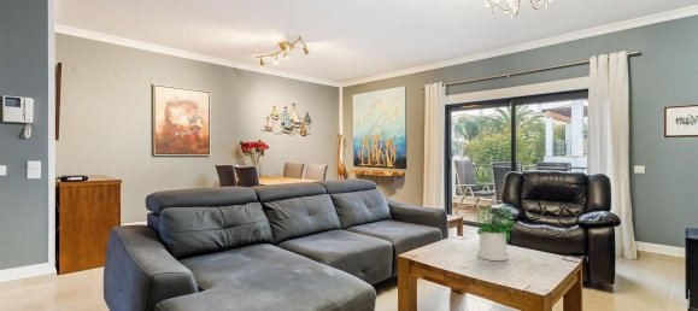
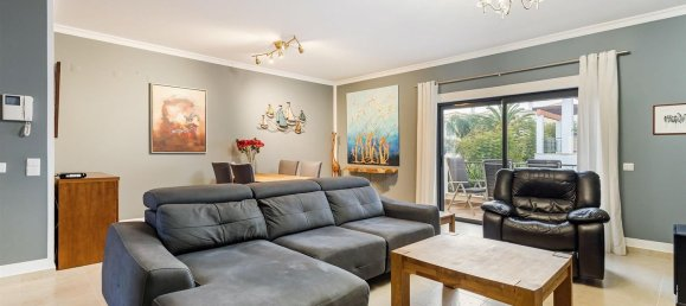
- potted plant [473,204,516,262]
